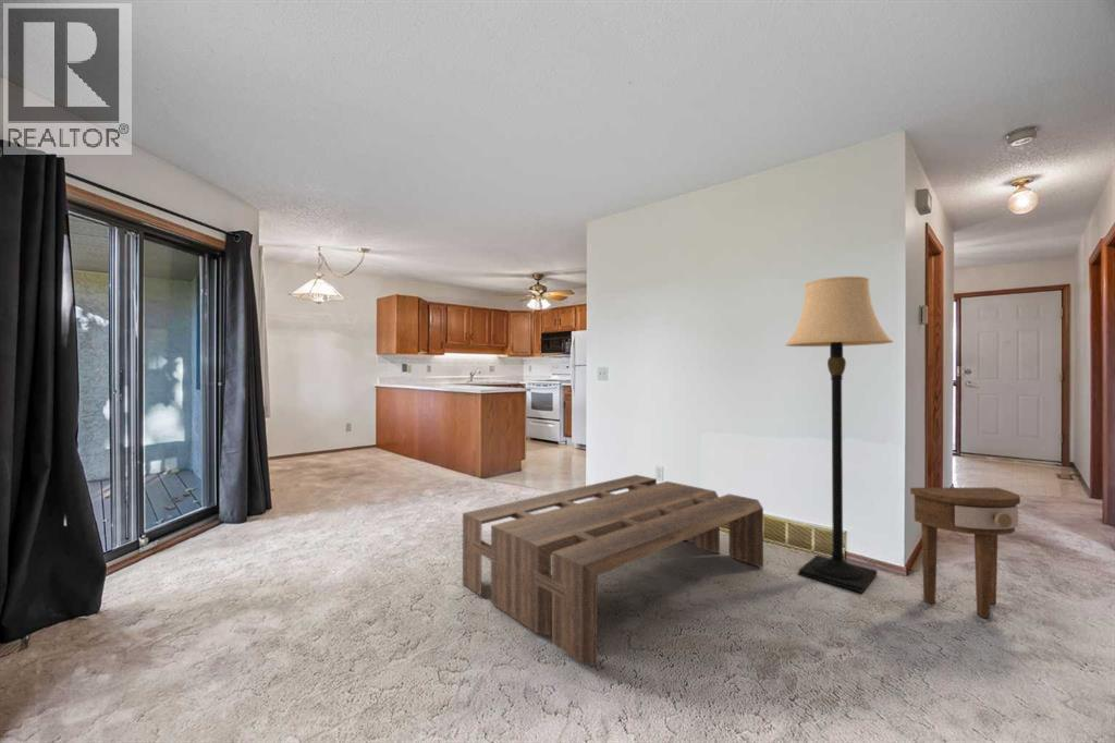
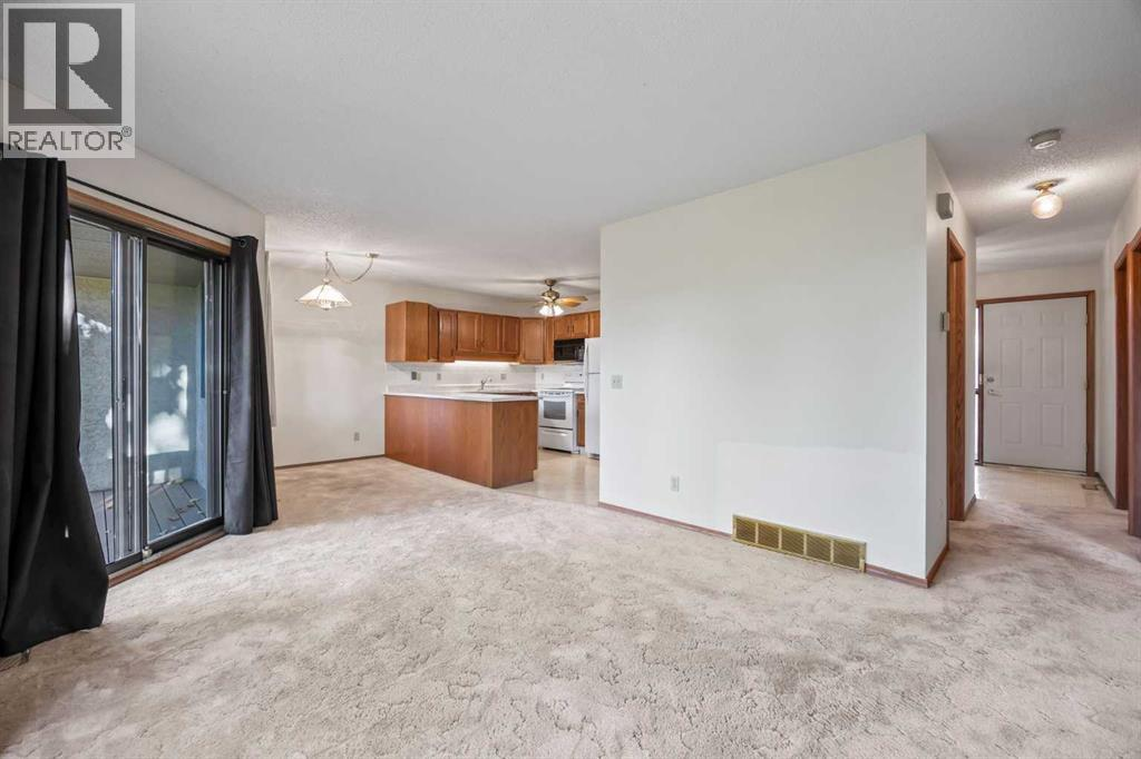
- coffee table [462,474,764,667]
- side table [909,487,1021,619]
- lamp [784,276,894,594]
